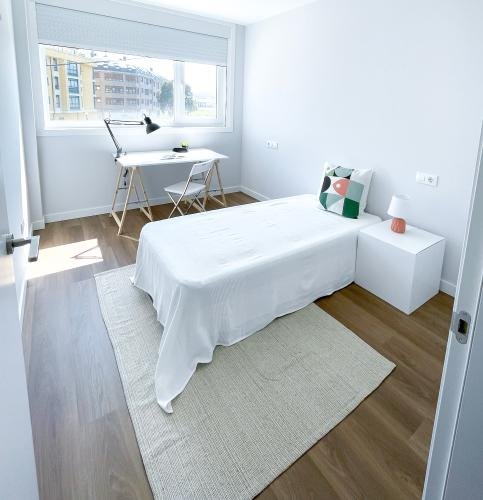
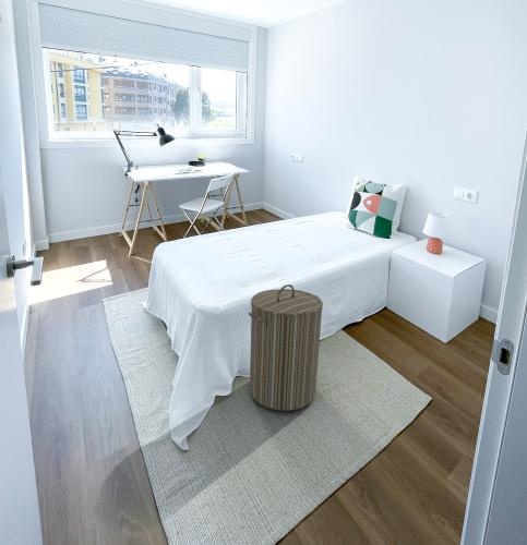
+ laundry hamper [248,283,324,412]
